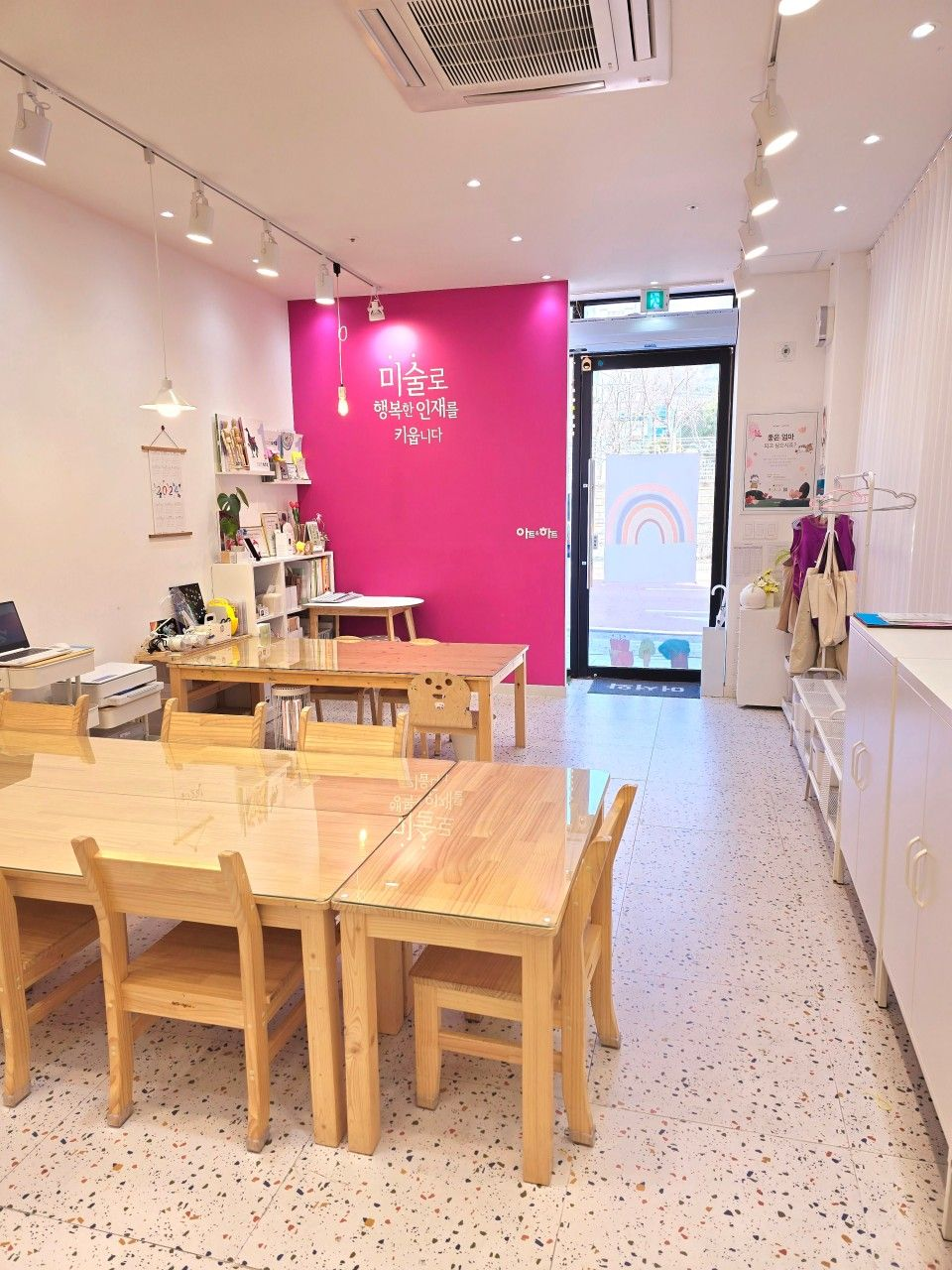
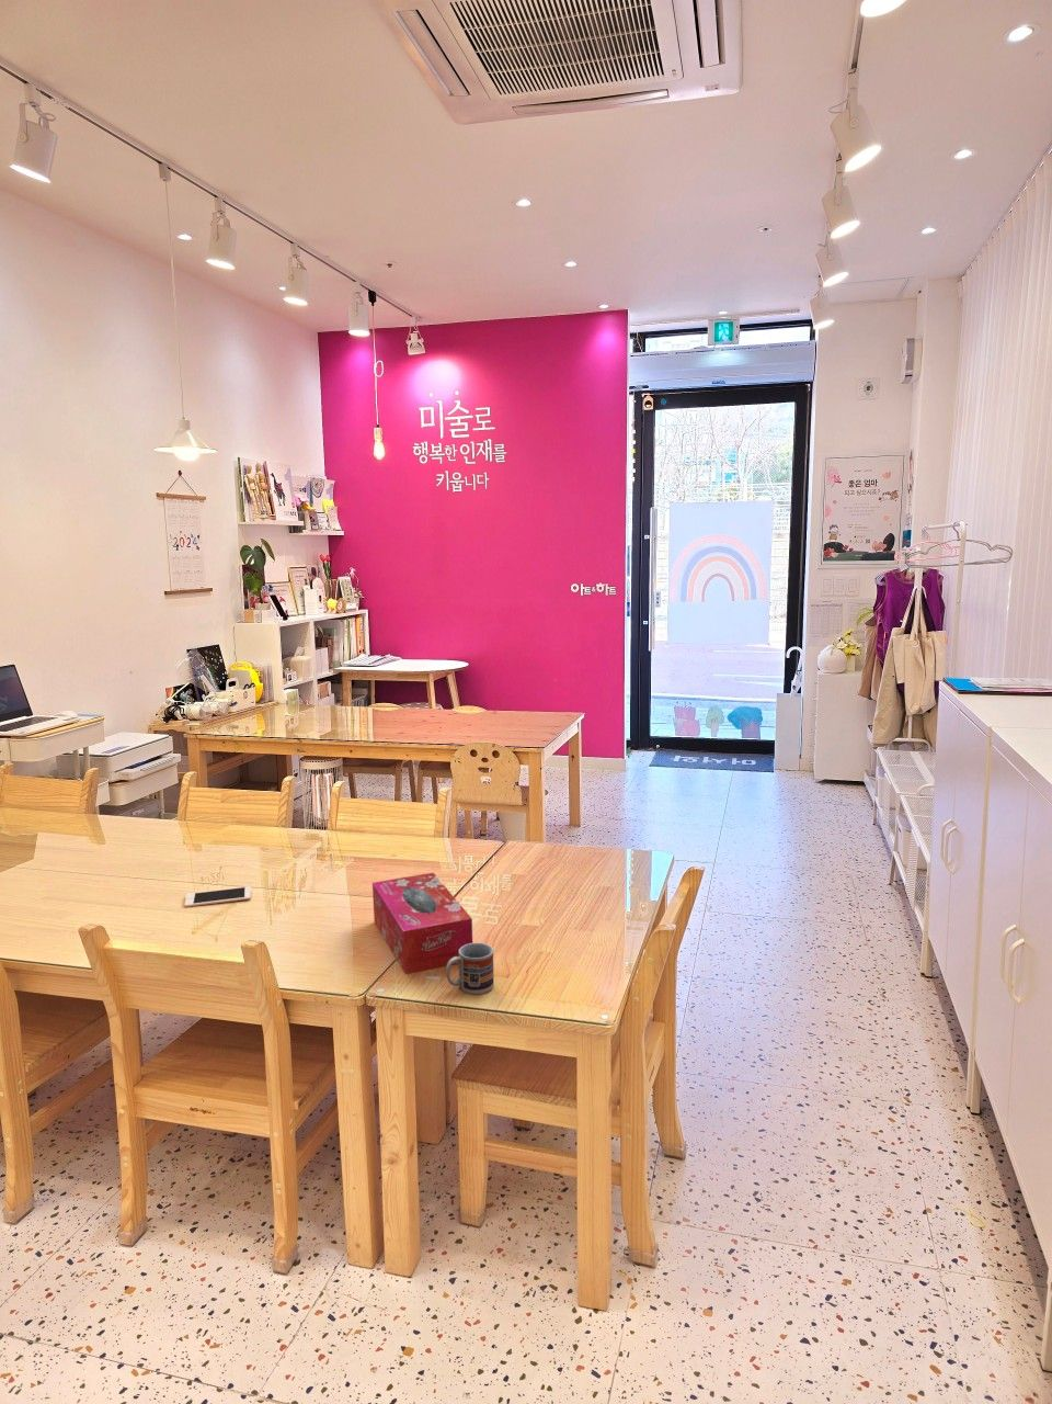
+ tissue box [371,872,473,975]
+ cell phone [185,886,252,909]
+ cup [445,942,495,995]
